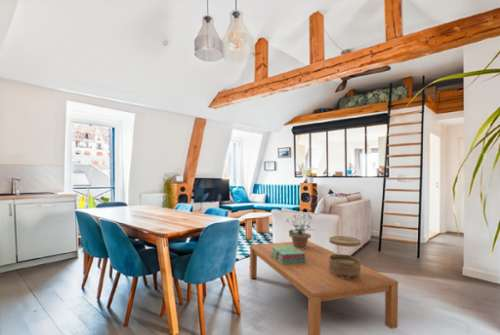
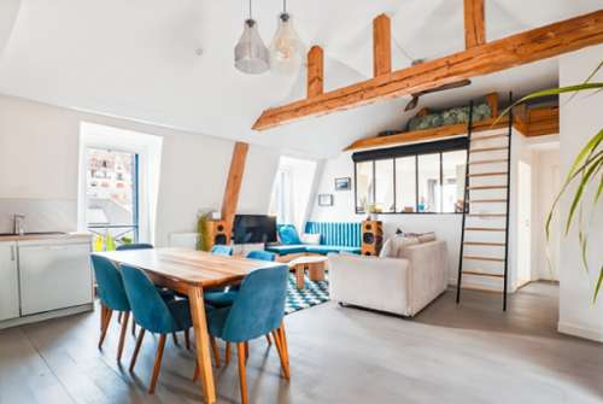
- decorative container [328,235,362,280]
- potted plant [285,214,318,249]
- coffee table [249,240,399,335]
- stack of books [270,245,306,264]
